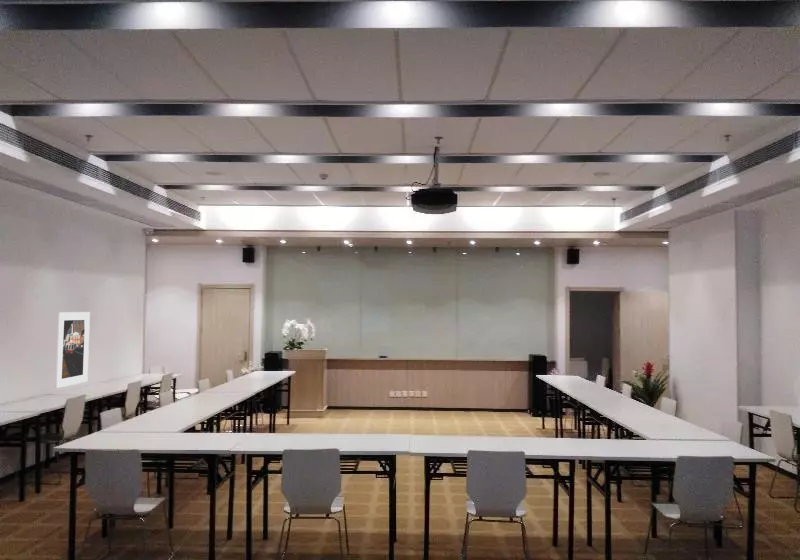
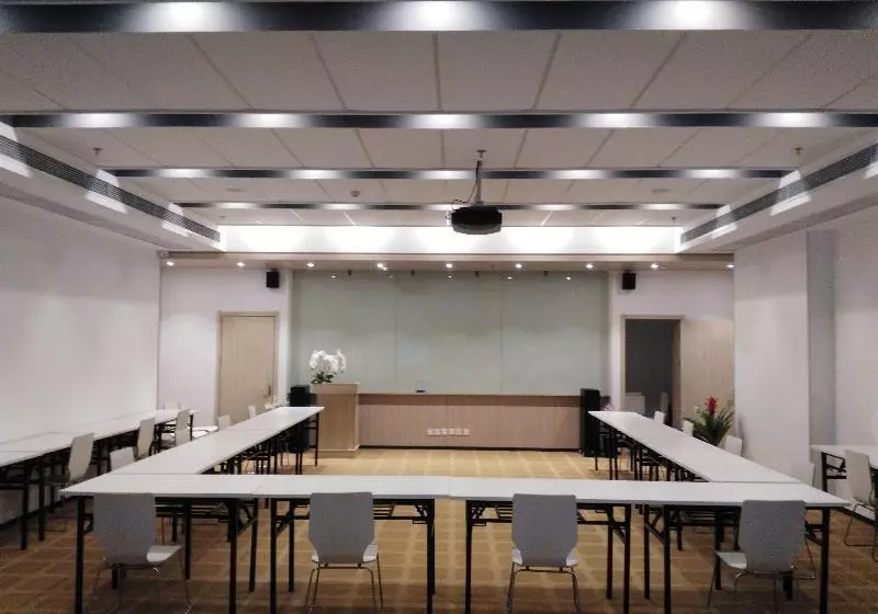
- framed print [54,311,91,389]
